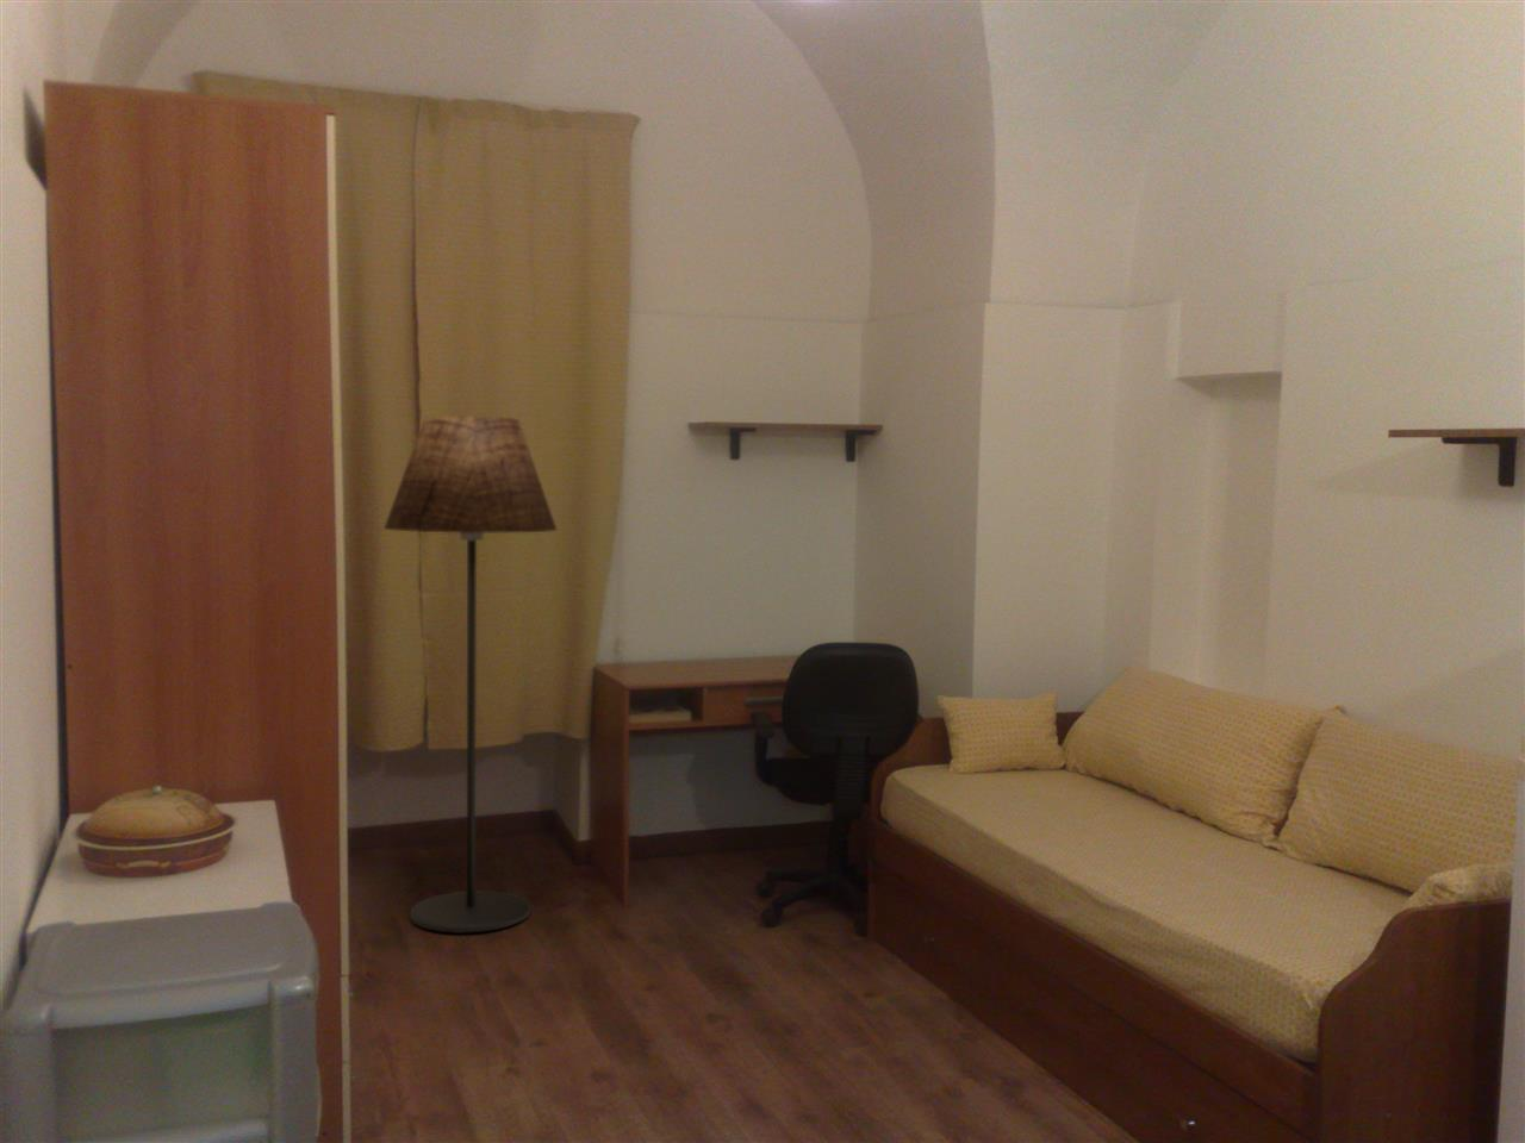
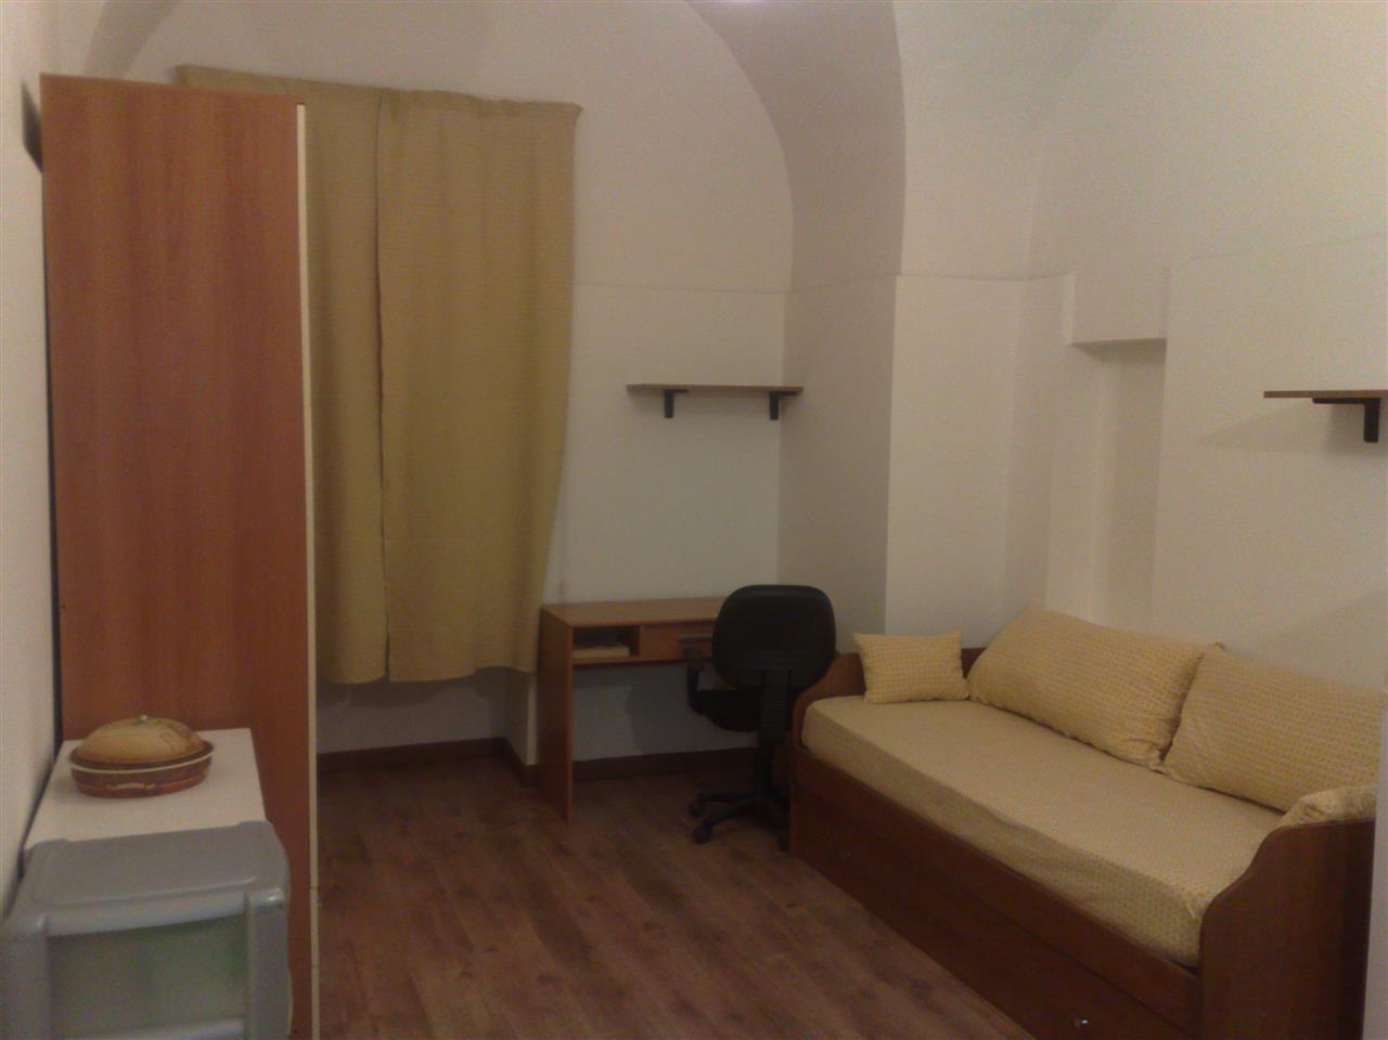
- floor lamp [382,415,557,934]
